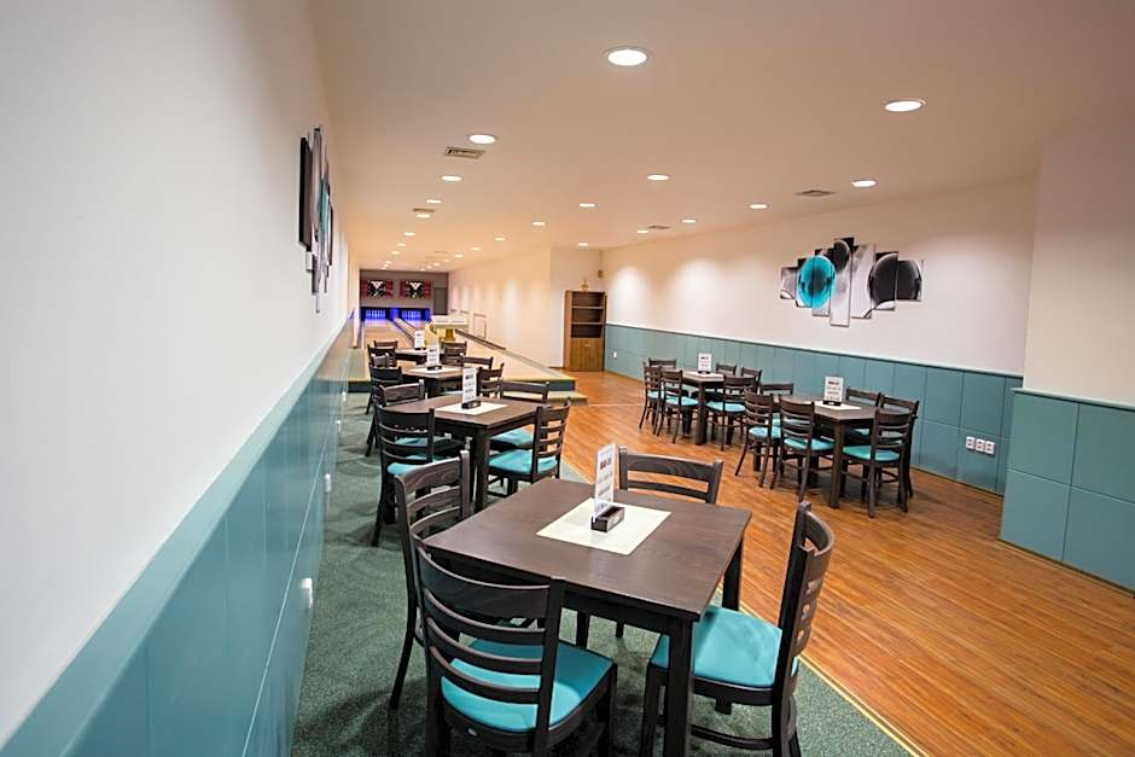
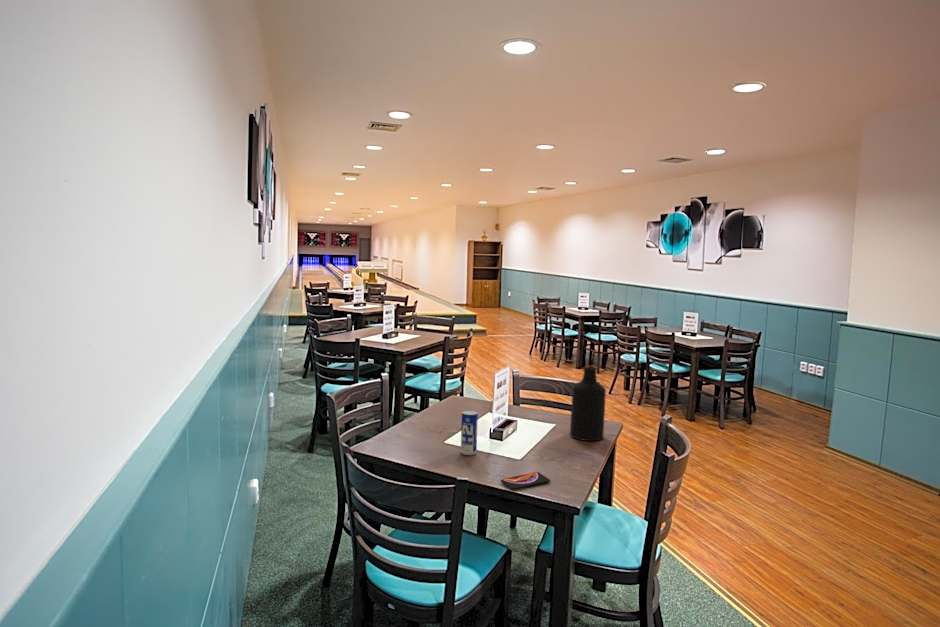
+ bottle [569,366,607,442]
+ smartphone [500,471,551,491]
+ beverage can [460,409,479,456]
